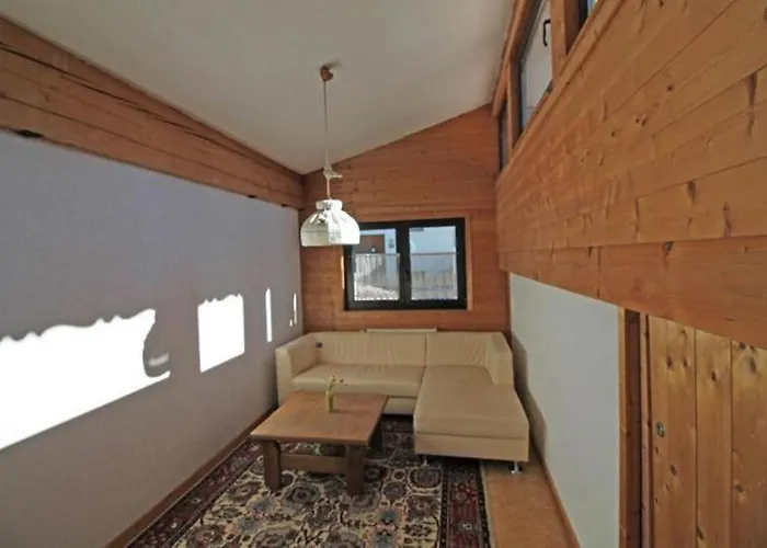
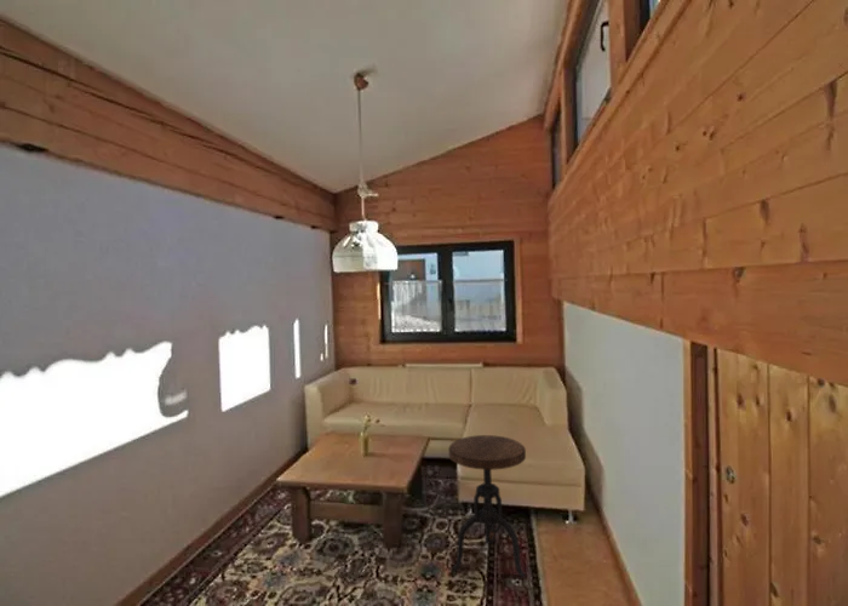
+ side table [448,434,527,578]
